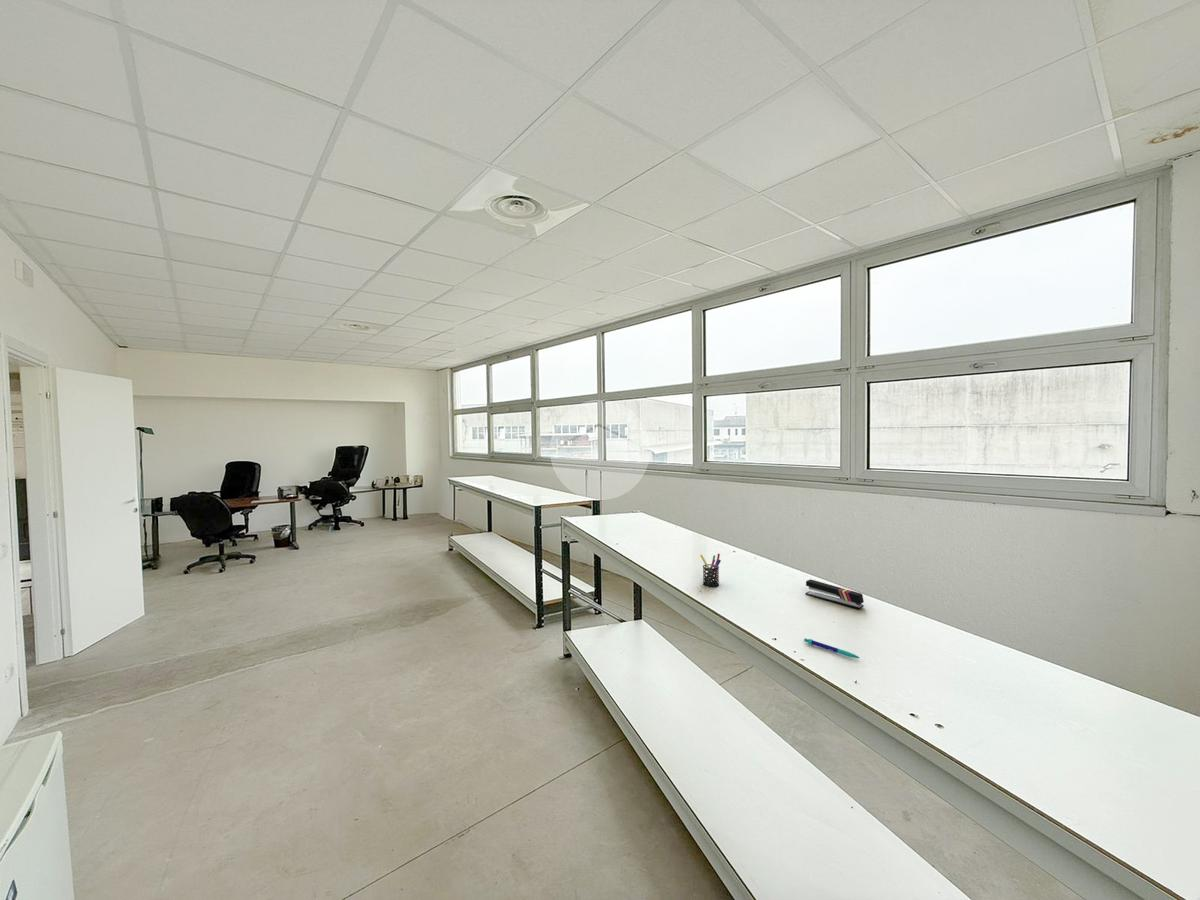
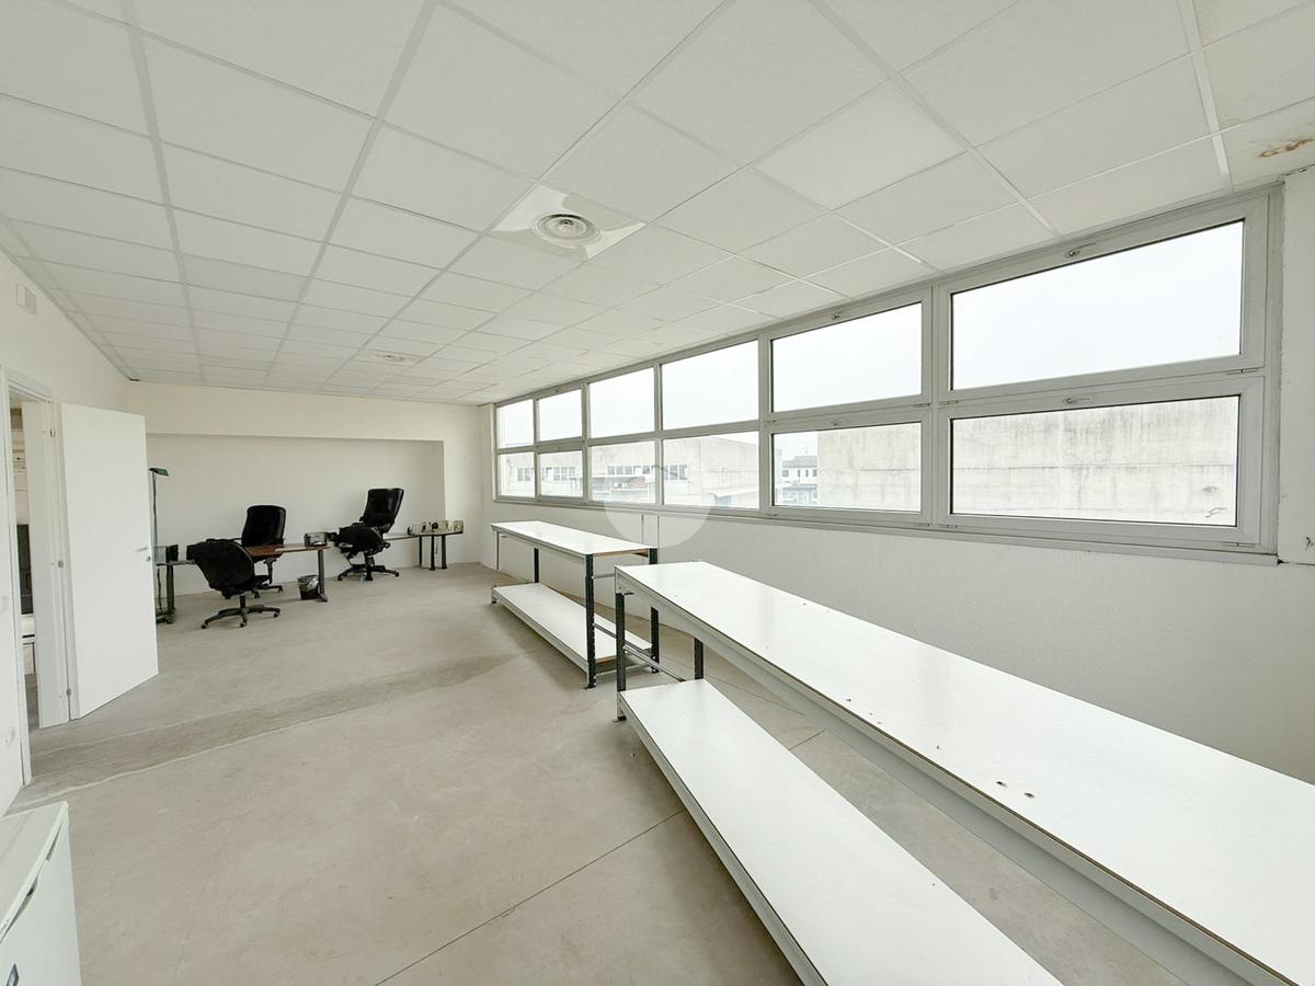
- stapler [804,578,865,610]
- pen [803,637,860,659]
- pen holder [699,553,722,588]
